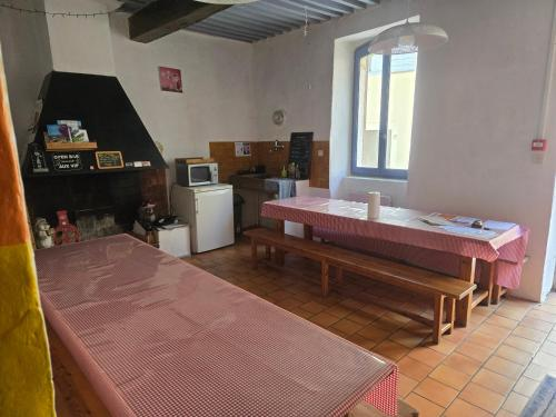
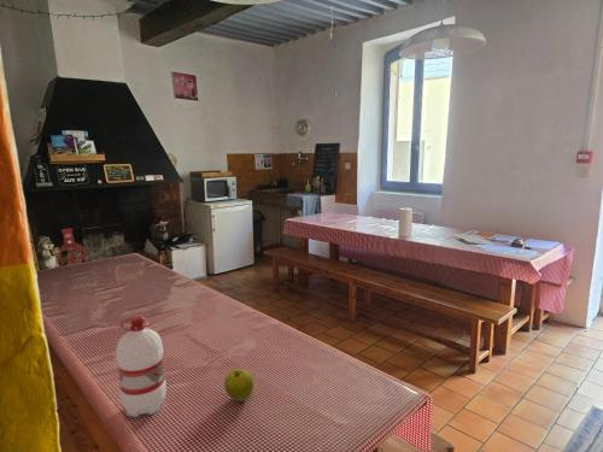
+ water bottle [115,316,168,418]
+ fruit [223,368,254,403]
